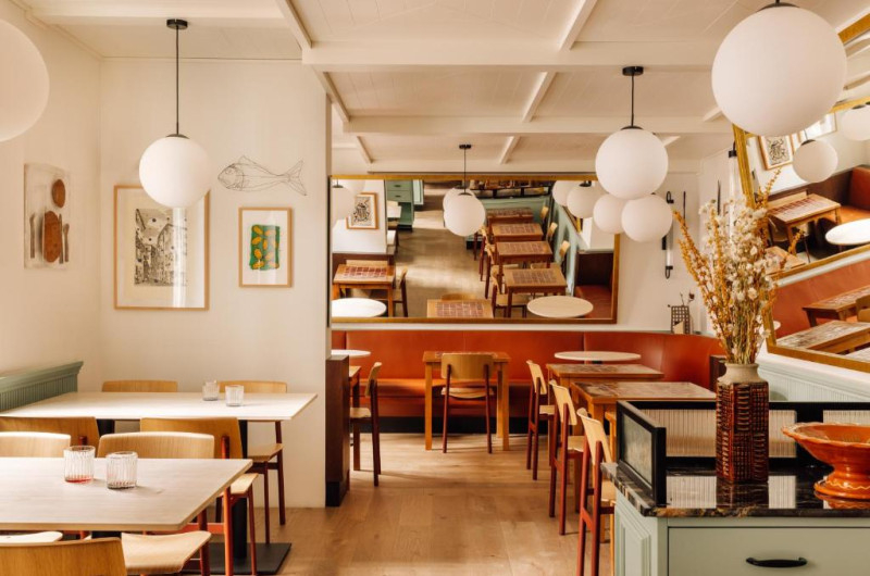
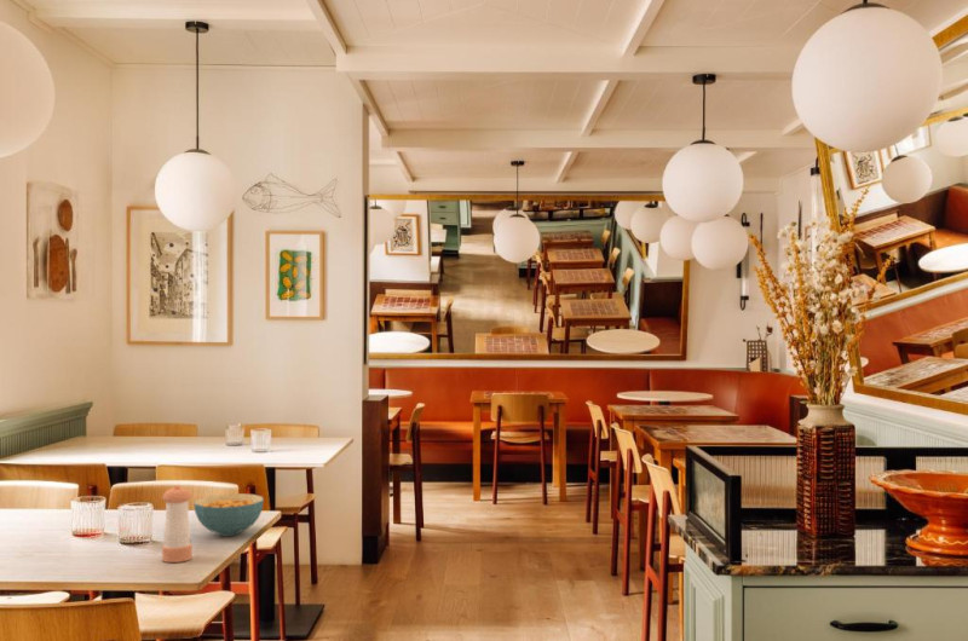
+ cereal bowl [192,492,265,537]
+ pepper shaker [161,484,194,564]
